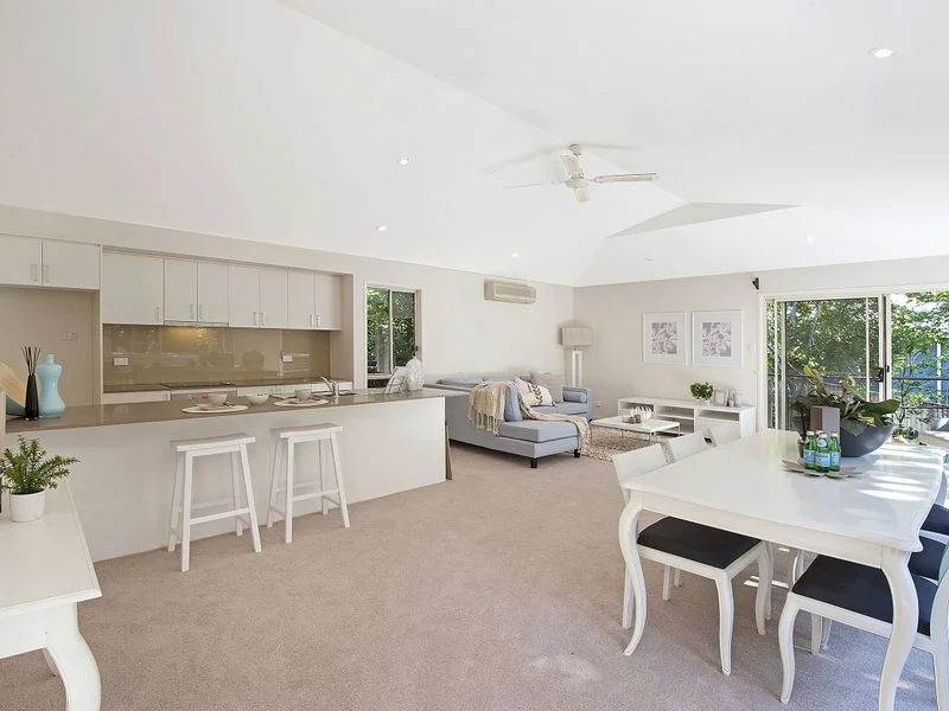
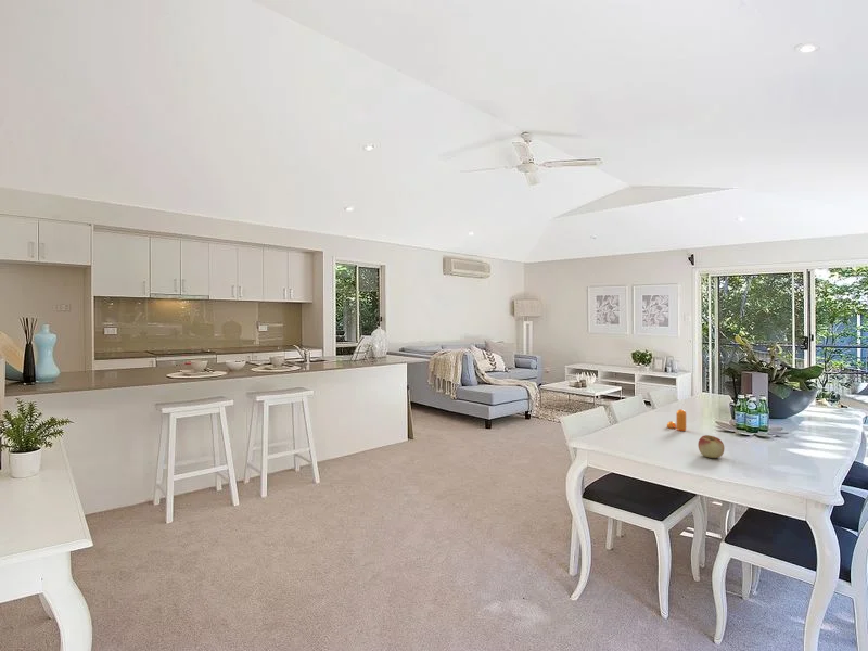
+ apple [697,434,725,459]
+ pepper shaker [666,408,687,432]
